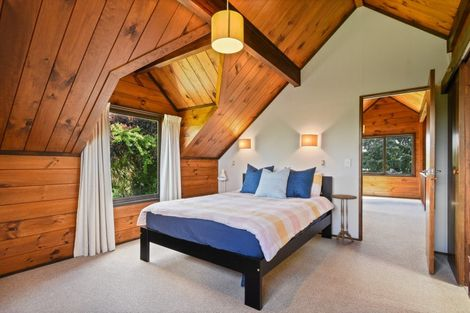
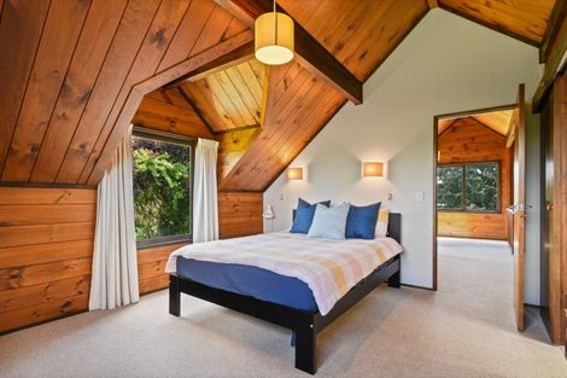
- side table [330,193,358,245]
